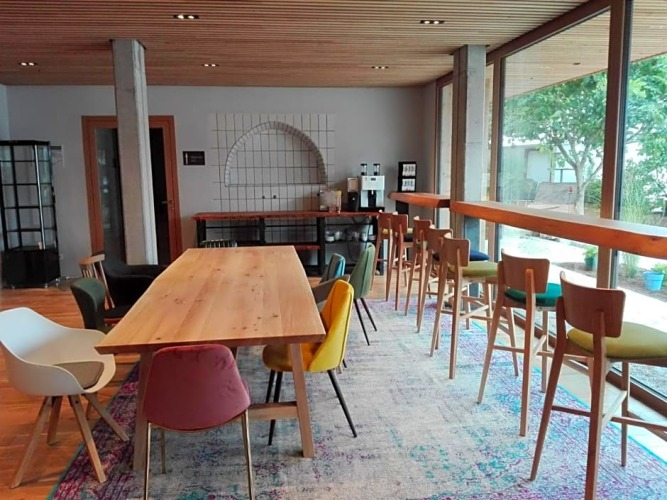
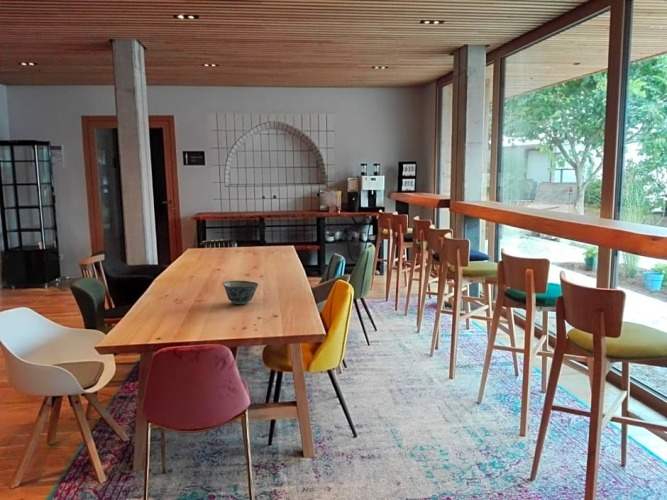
+ bowl [222,280,260,305]
